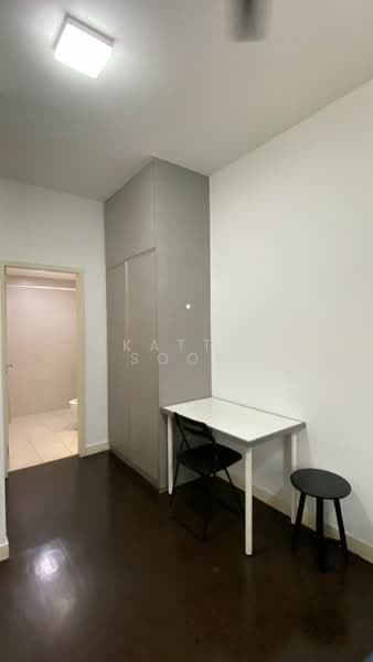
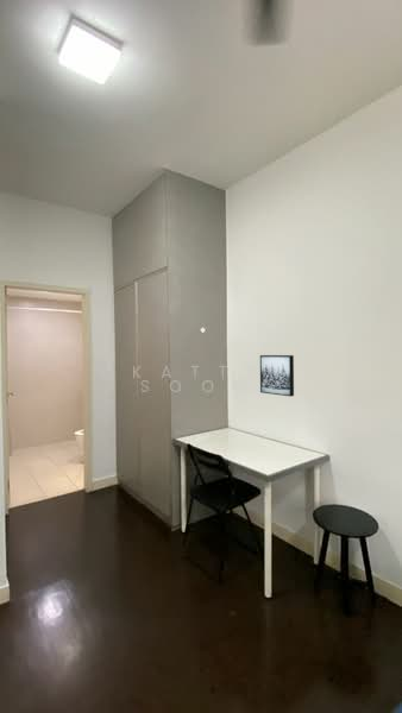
+ wall art [259,354,295,398]
